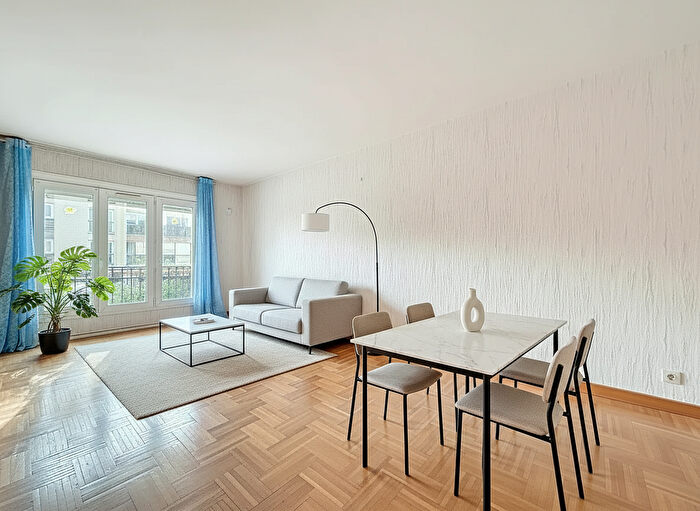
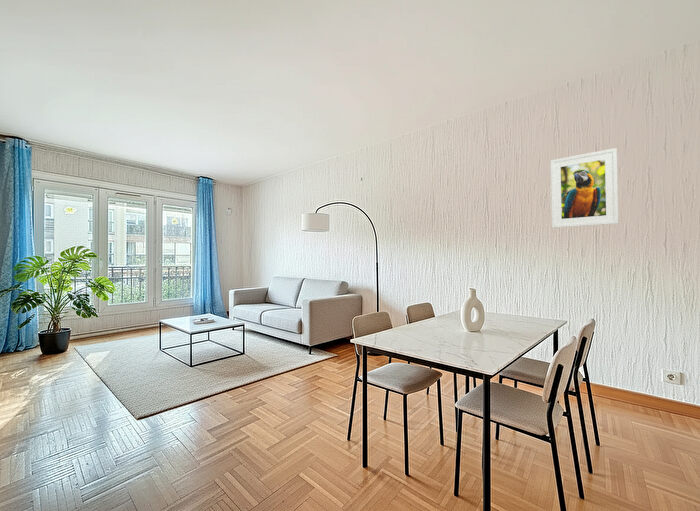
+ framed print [550,147,619,229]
